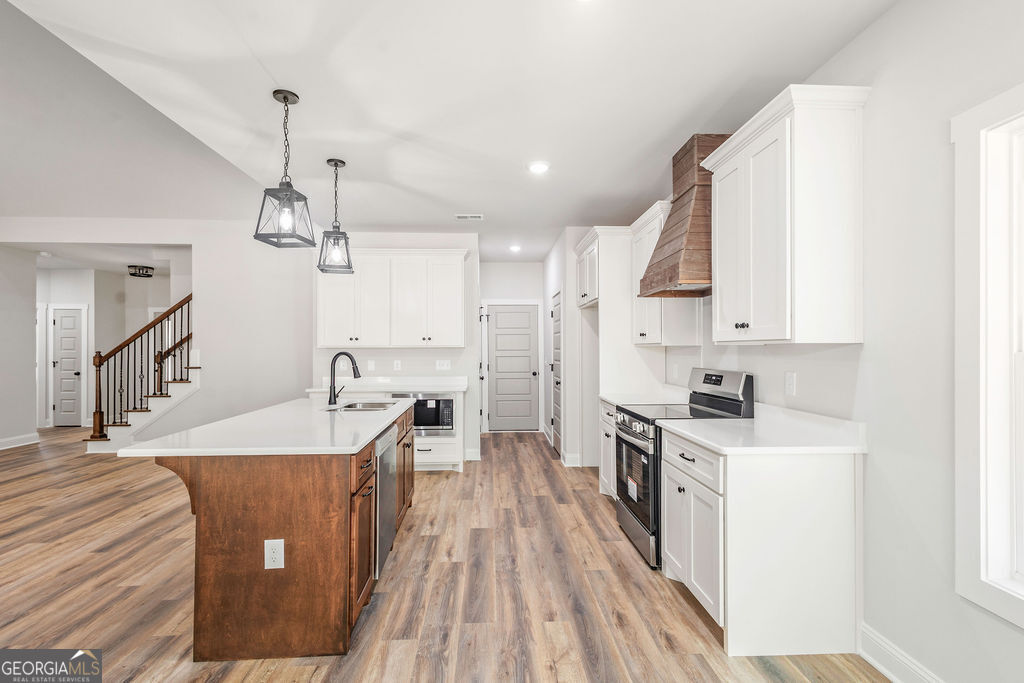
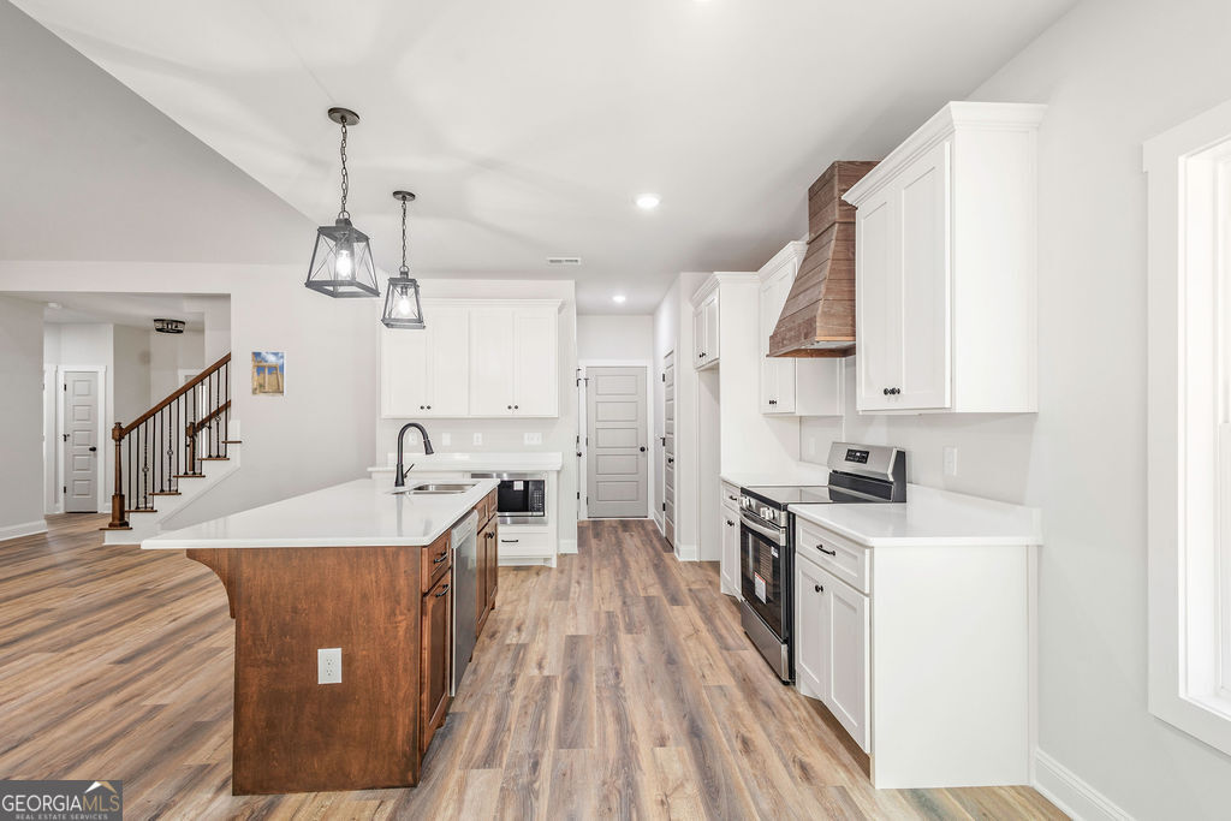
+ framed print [250,350,287,398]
